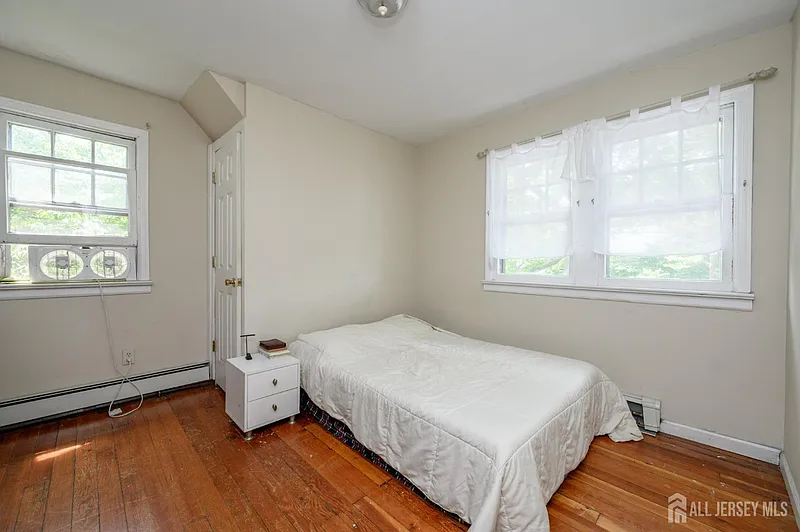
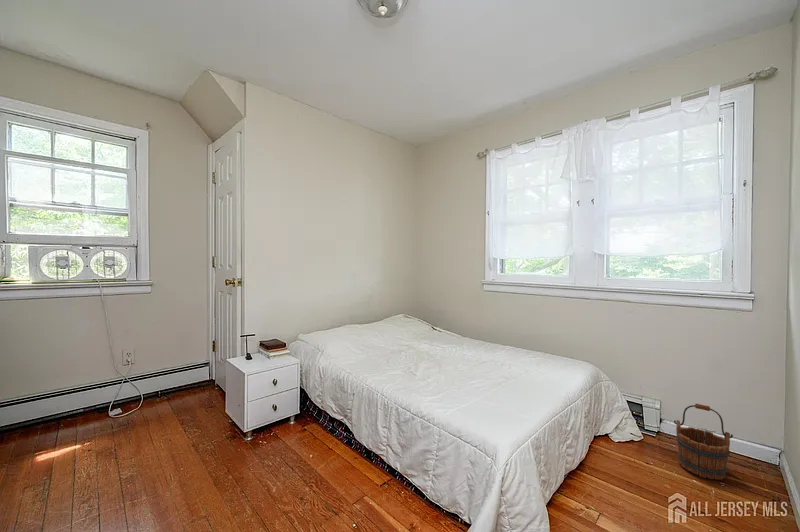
+ wooden bucket [673,403,734,481]
